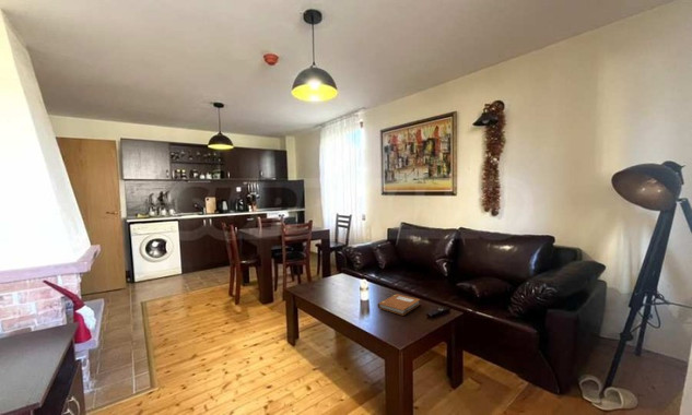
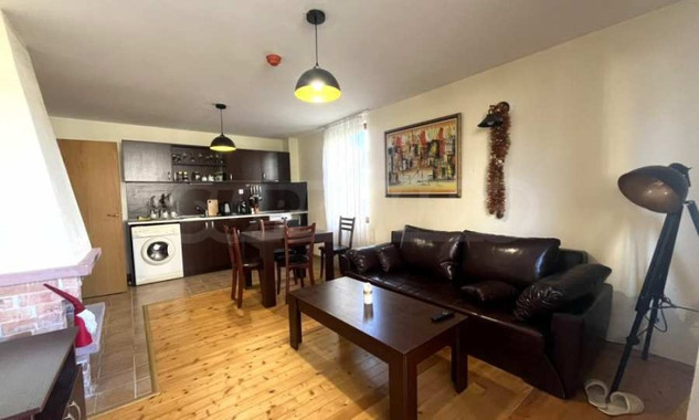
- notebook [377,293,421,317]
